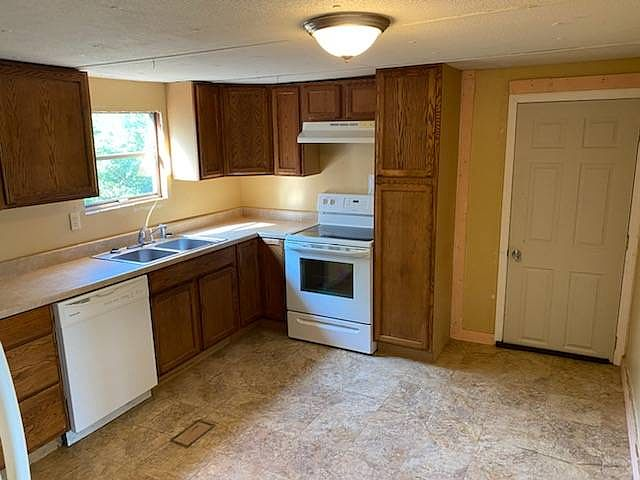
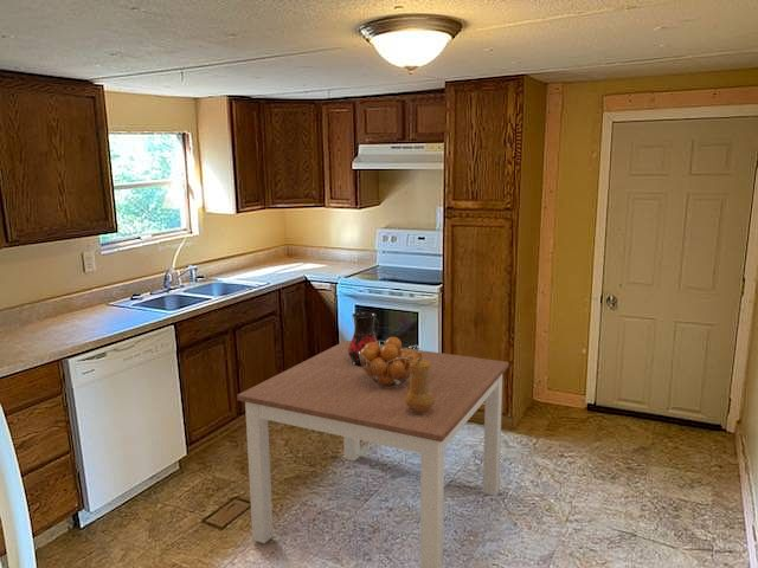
+ dining table [236,340,510,568]
+ fruit basket [358,336,422,388]
+ pepper mill [405,351,433,414]
+ pitcher [348,311,380,367]
